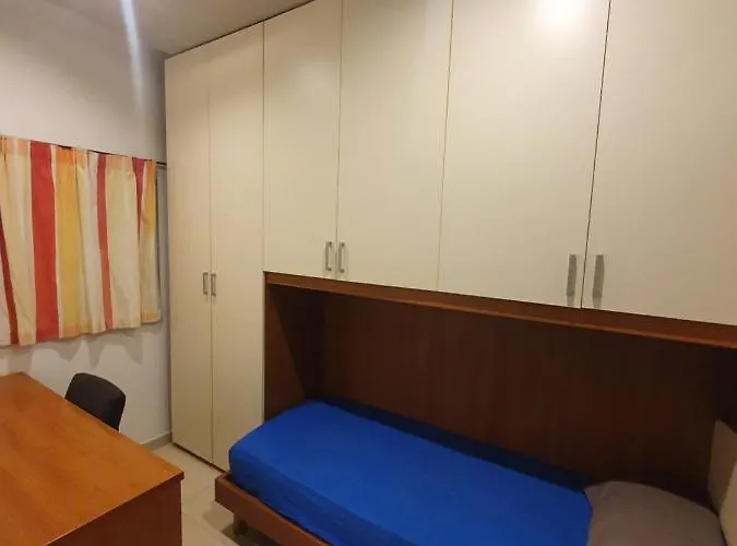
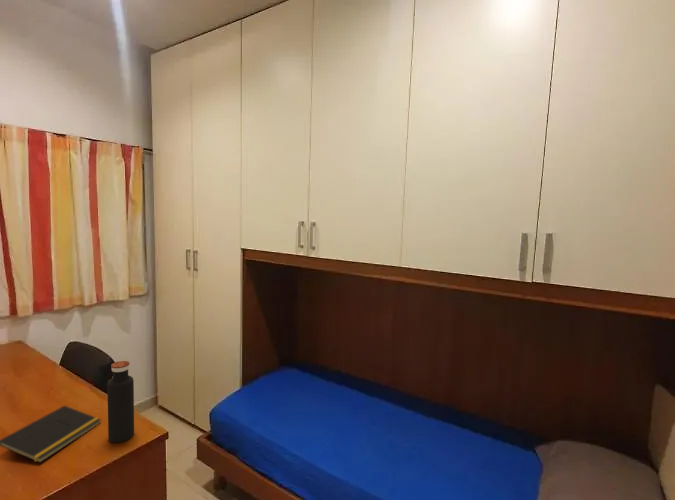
+ notepad [0,404,102,464]
+ water bottle [106,360,135,443]
